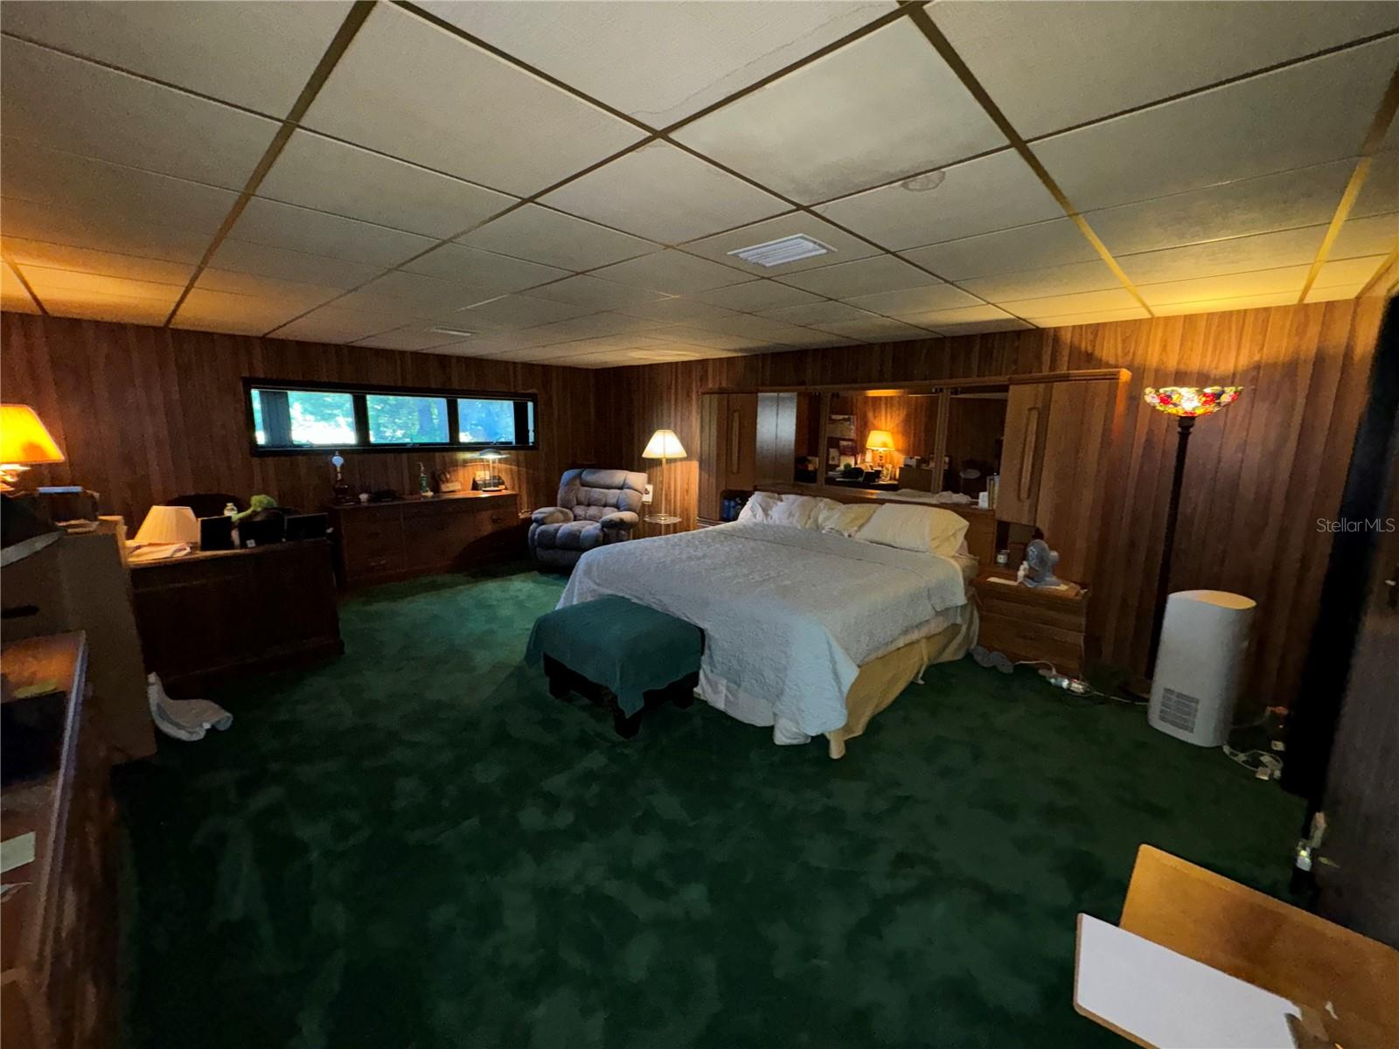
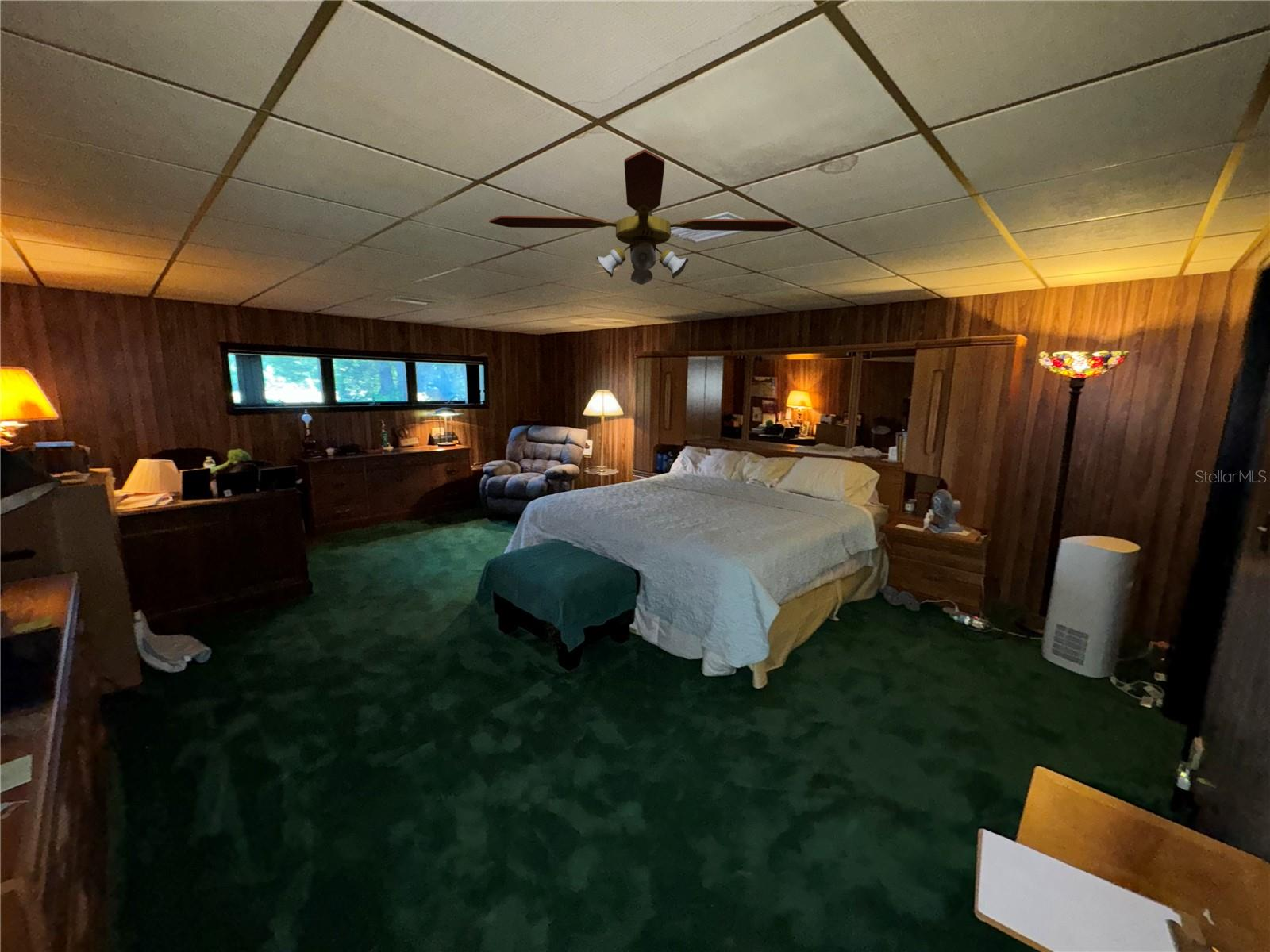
+ ceiling fan [488,148,799,286]
